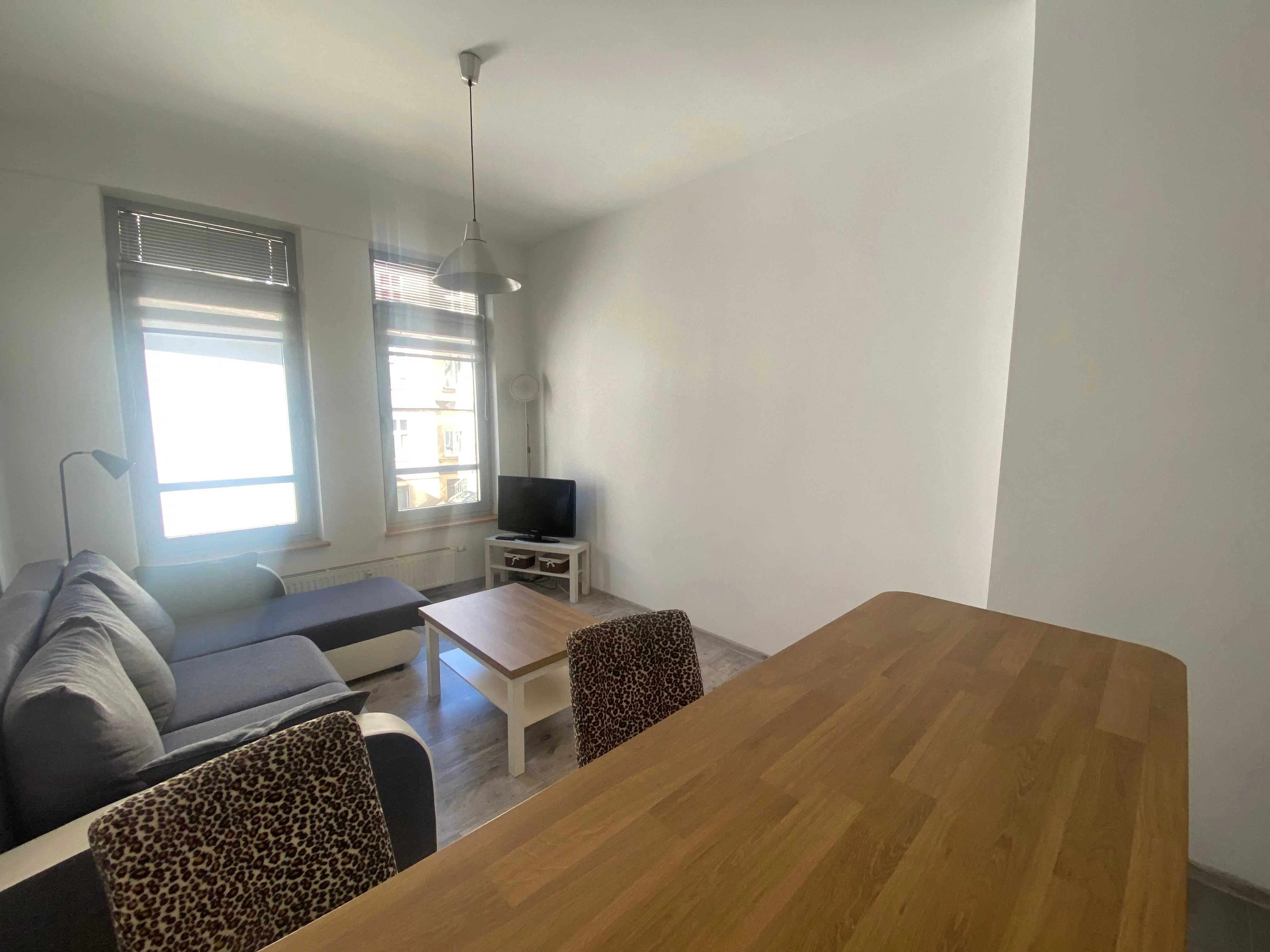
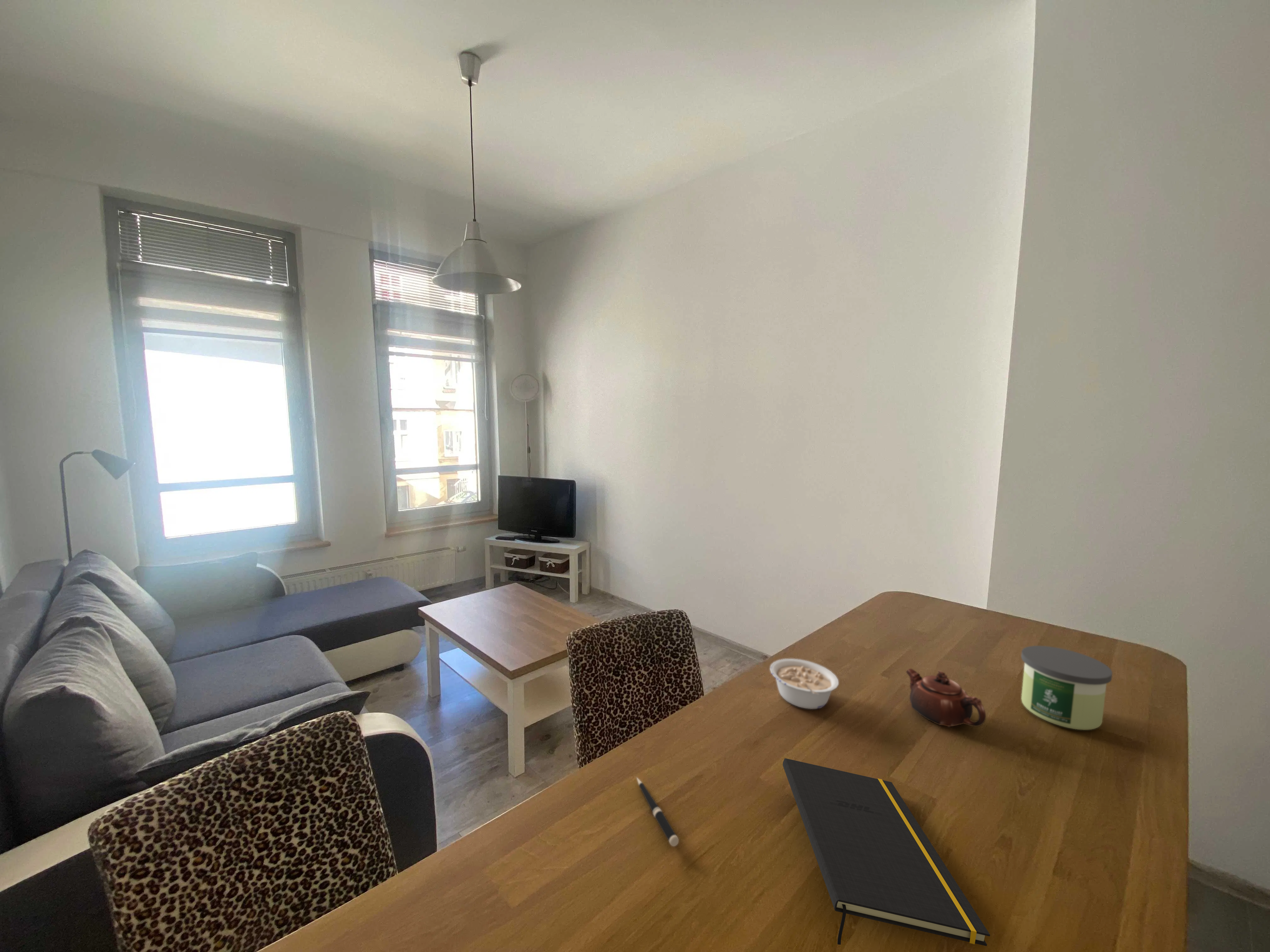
+ pen [636,777,679,847]
+ candle [1021,645,1113,730]
+ teapot [906,668,986,727]
+ legume [769,658,839,710]
+ notepad [782,758,990,946]
